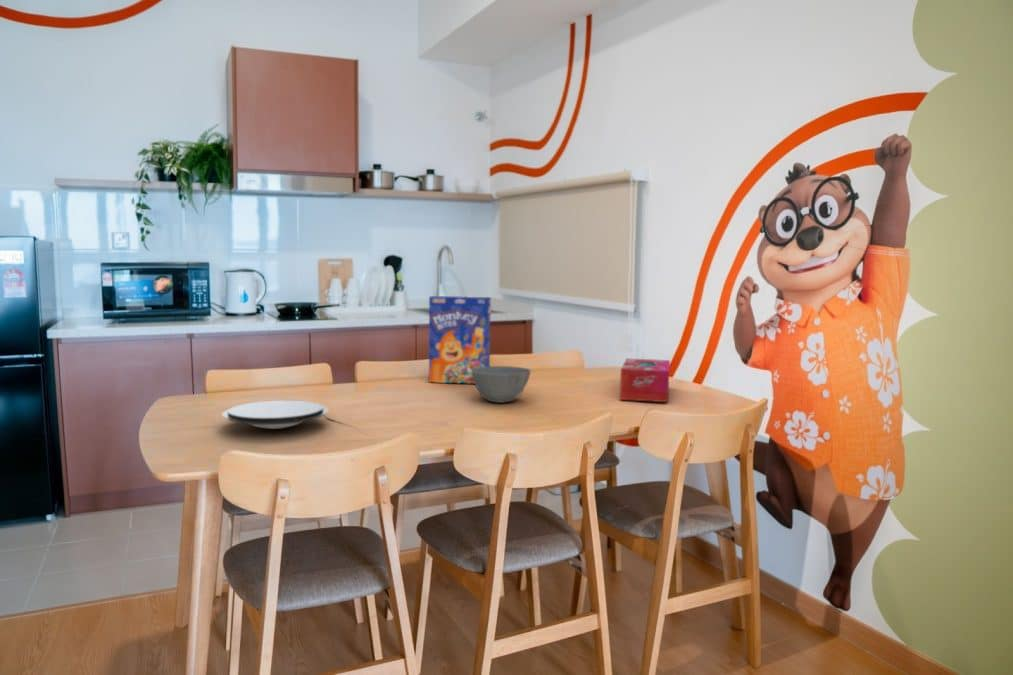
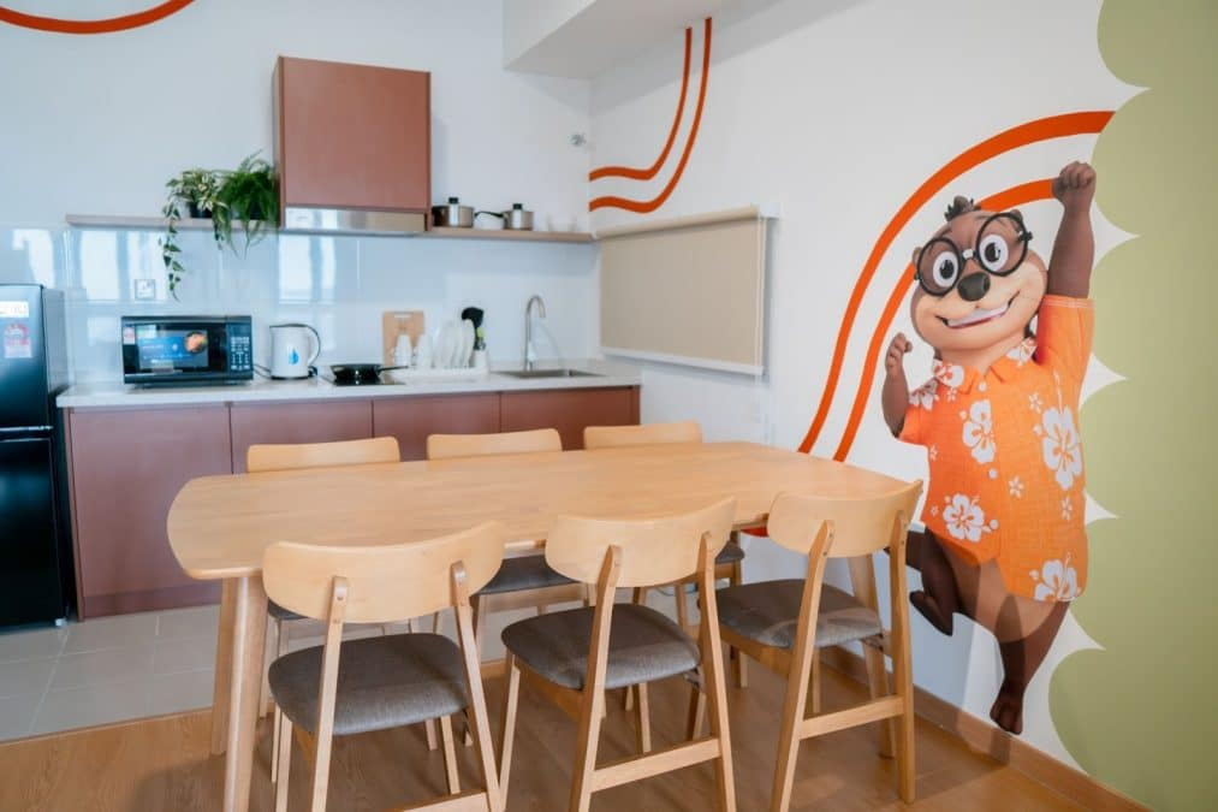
- tissue box [619,357,671,403]
- plate [221,400,329,430]
- cereal box [428,295,492,385]
- bowl [471,365,532,404]
